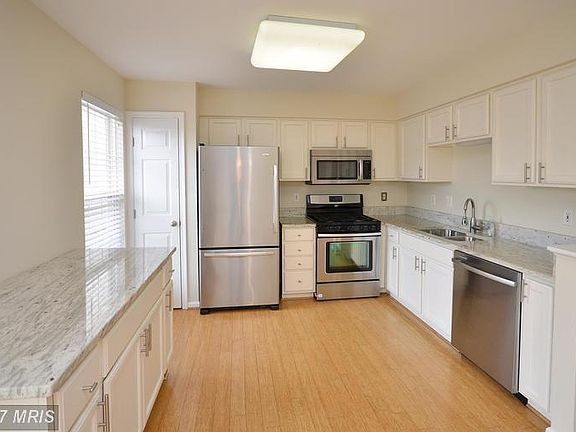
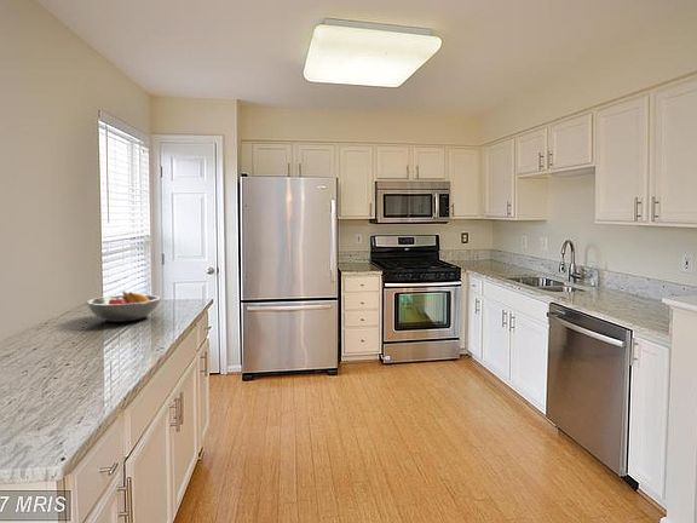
+ fruit bowl [85,291,162,323]
